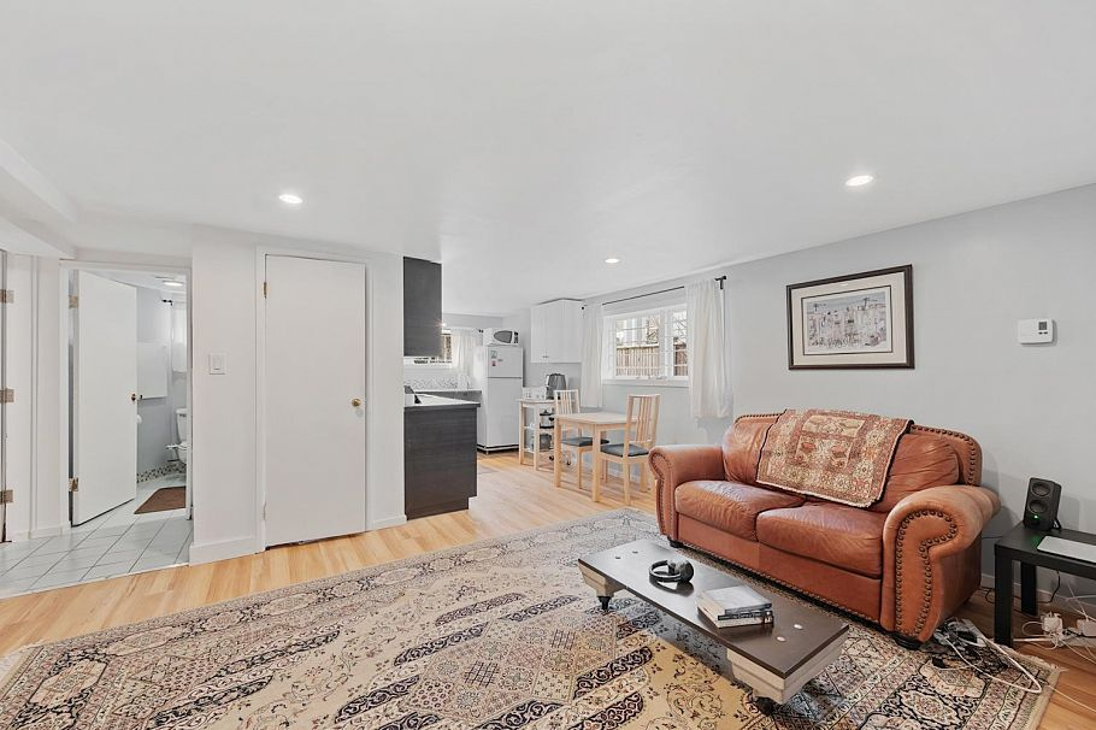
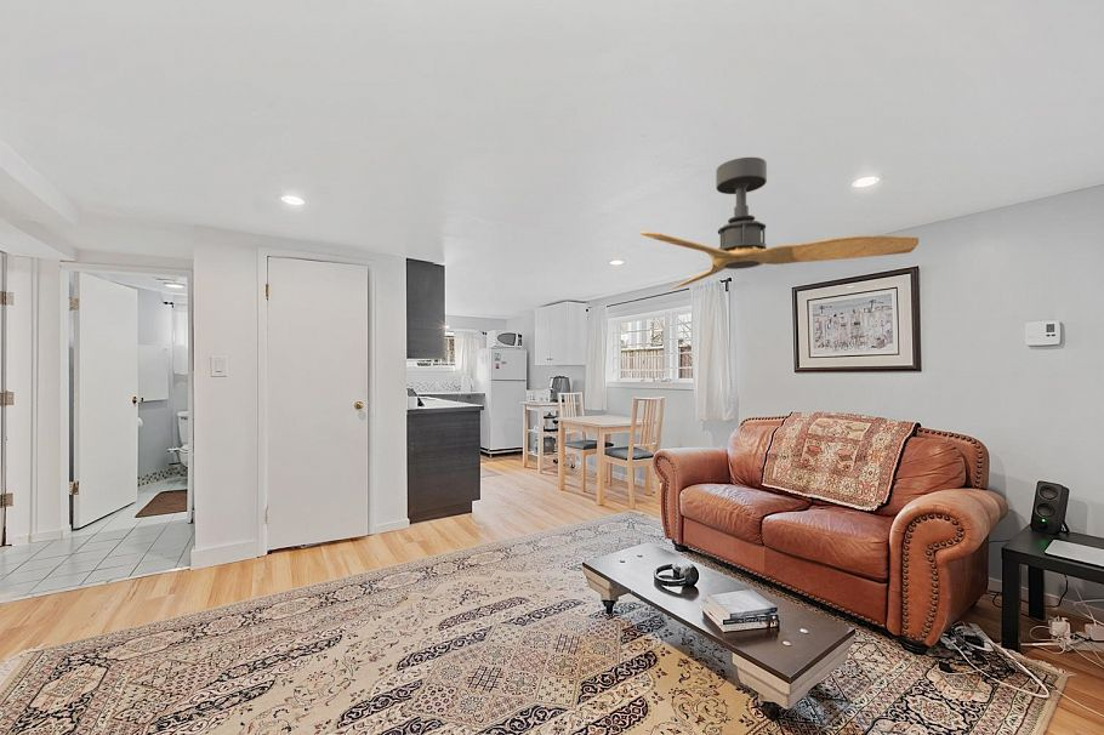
+ ceiling fan [639,156,920,290]
